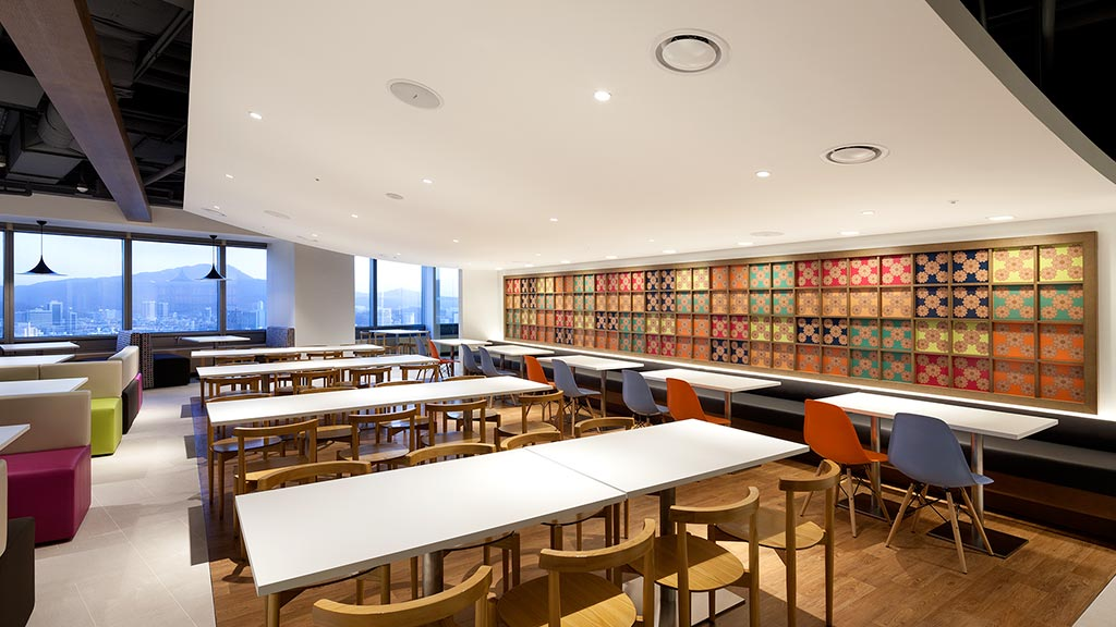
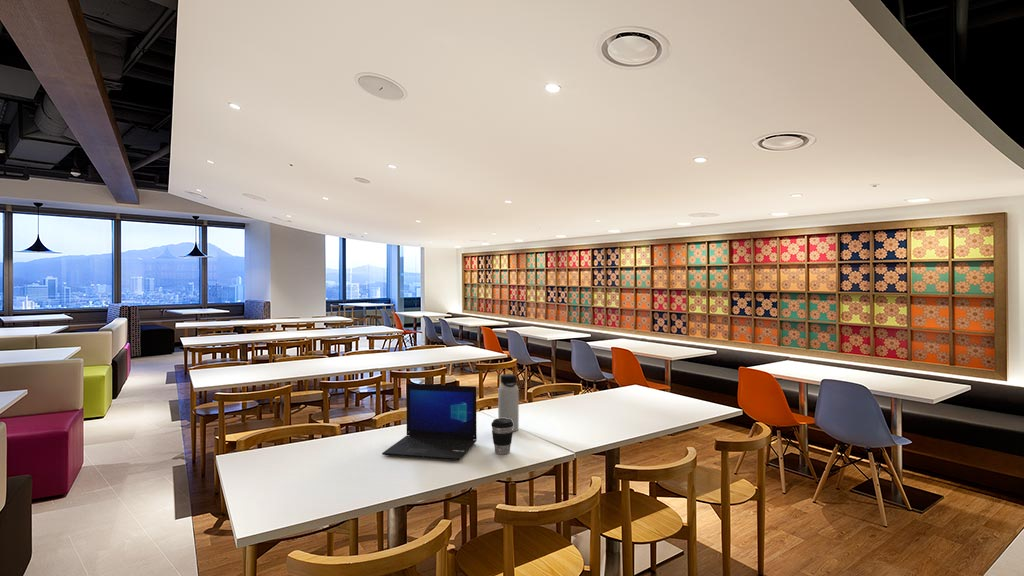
+ coffee cup [490,418,514,455]
+ laptop [381,383,478,461]
+ water bottle [497,373,520,432]
